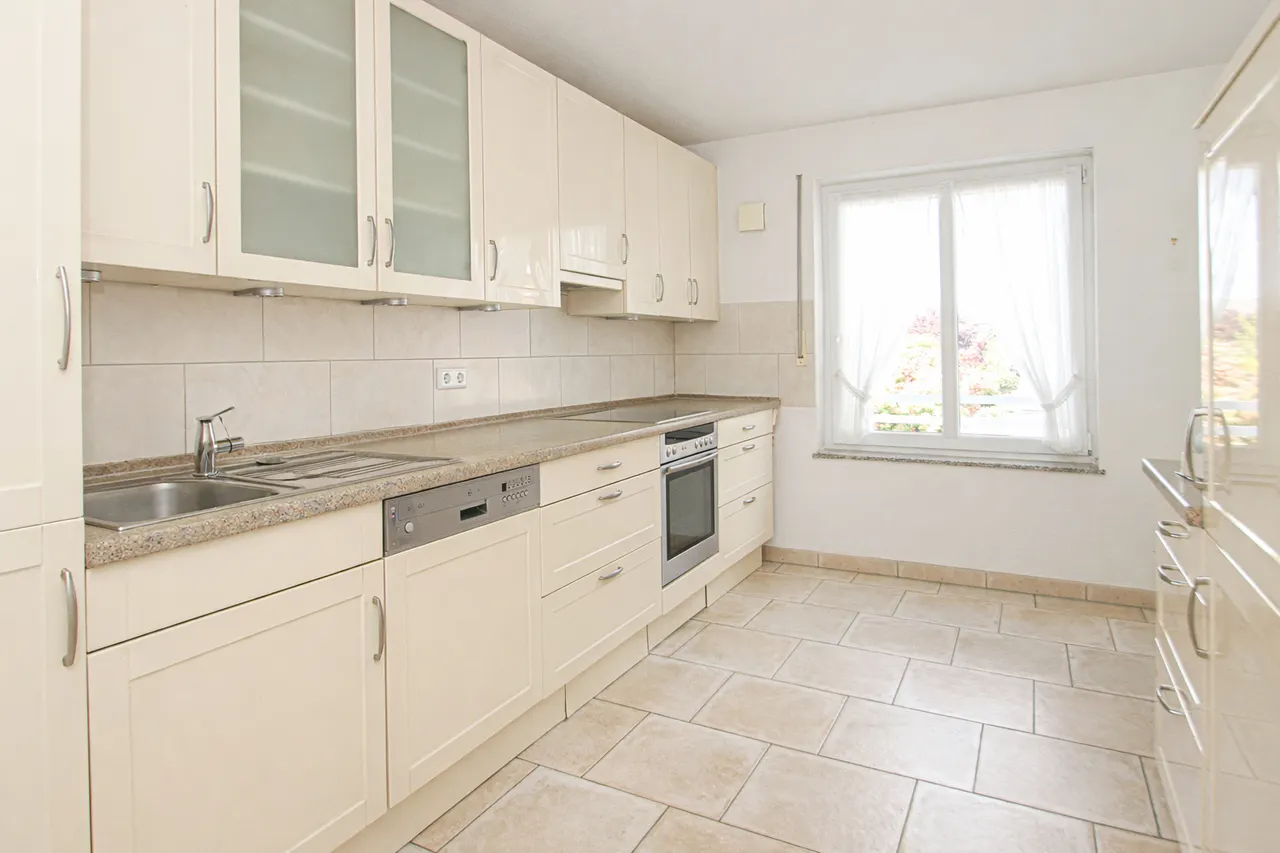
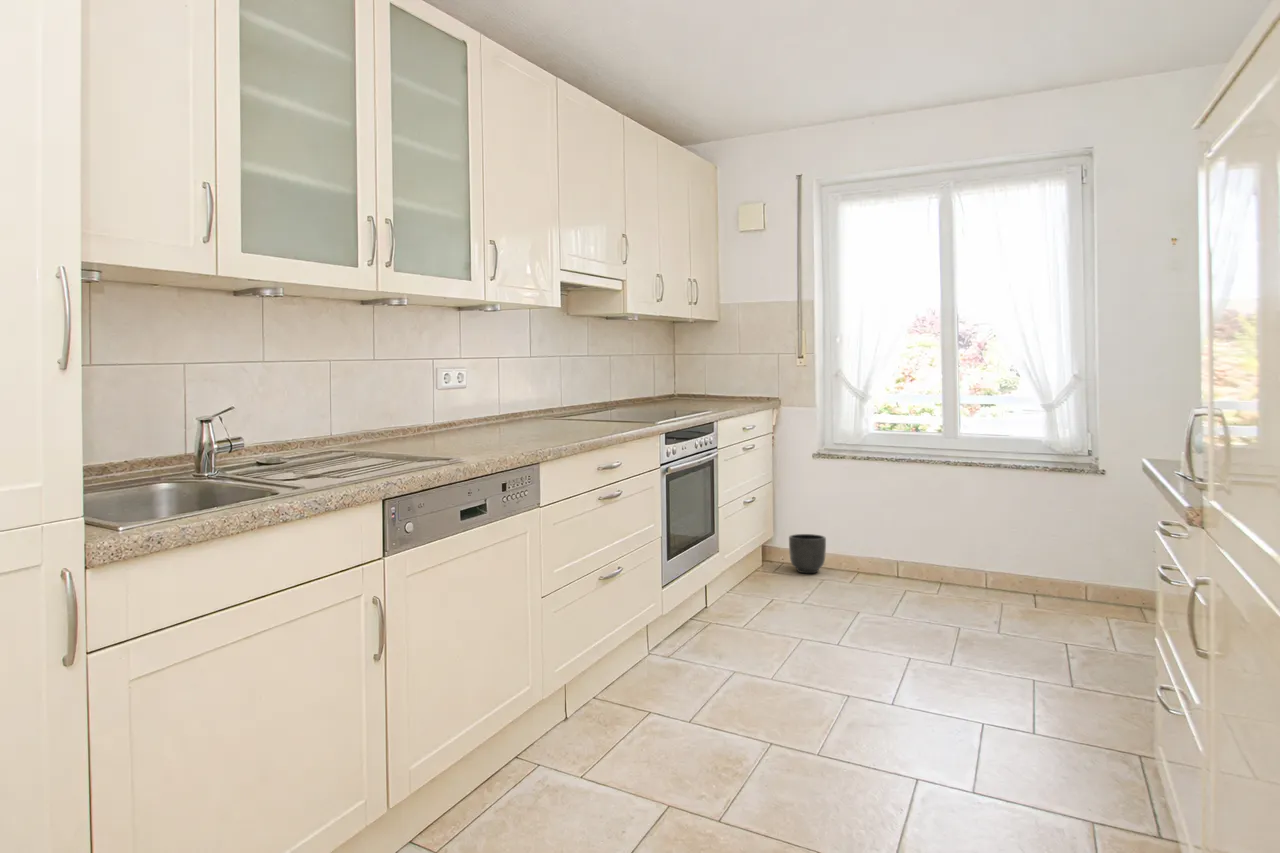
+ planter [788,533,827,574]
